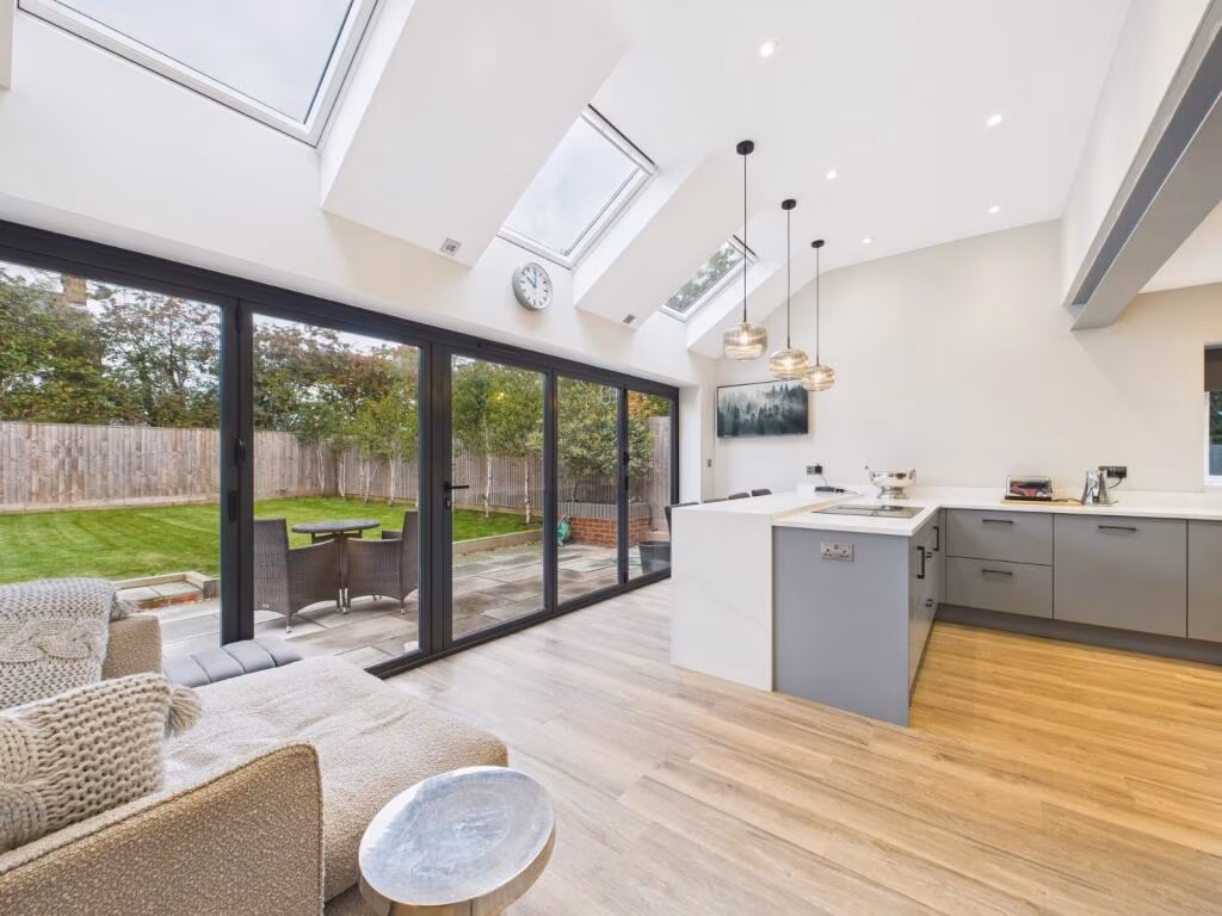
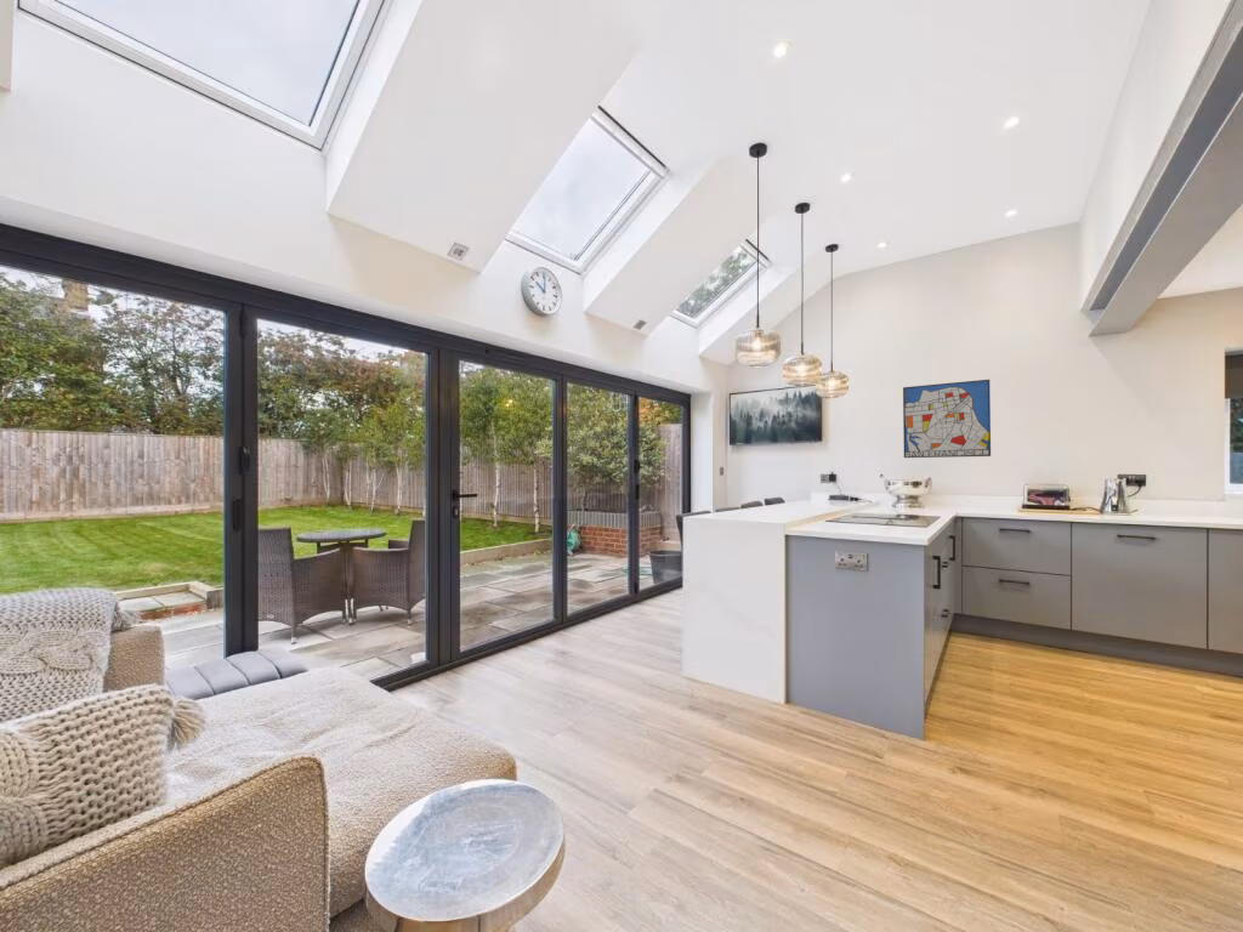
+ wall art [902,379,992,459]
